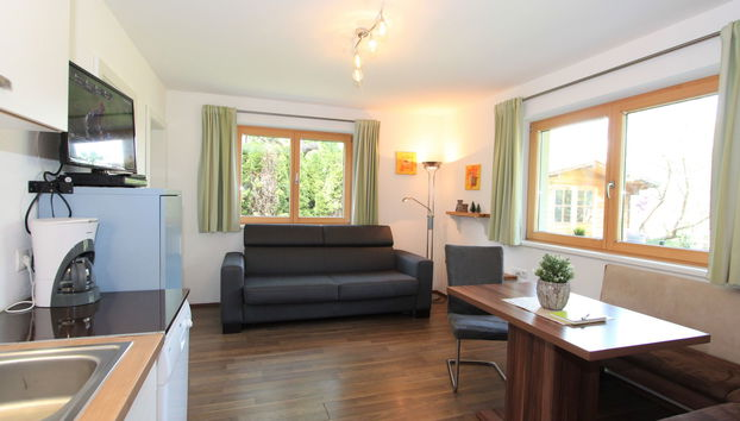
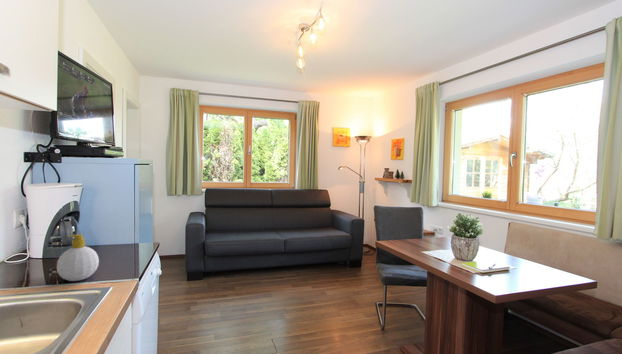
+ soap bottle [56,233,100,282]
